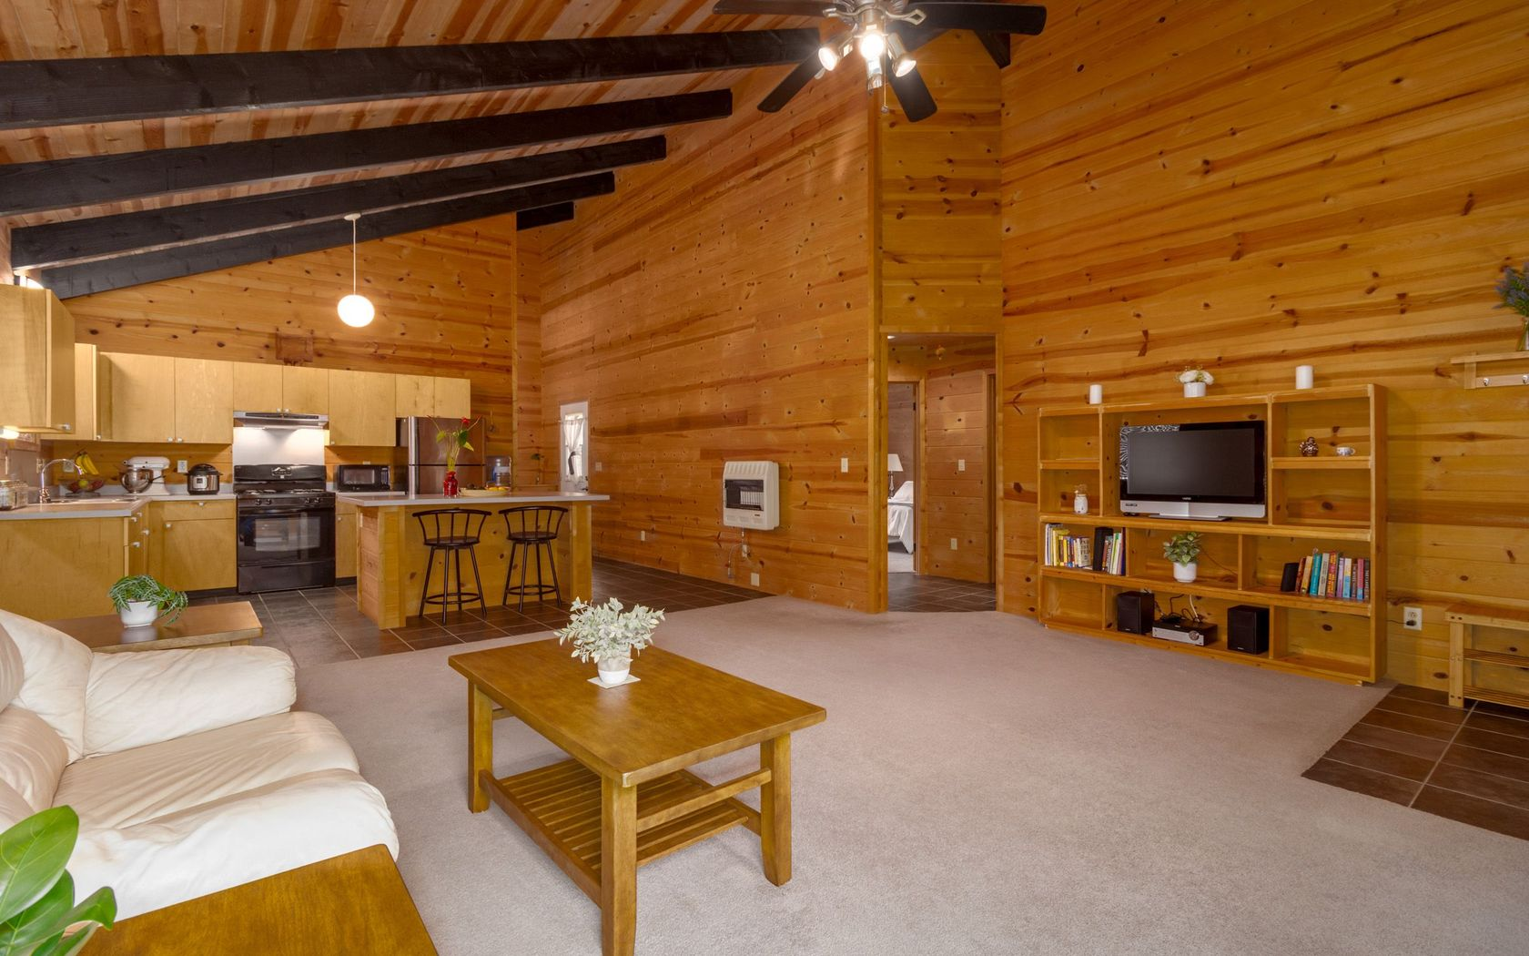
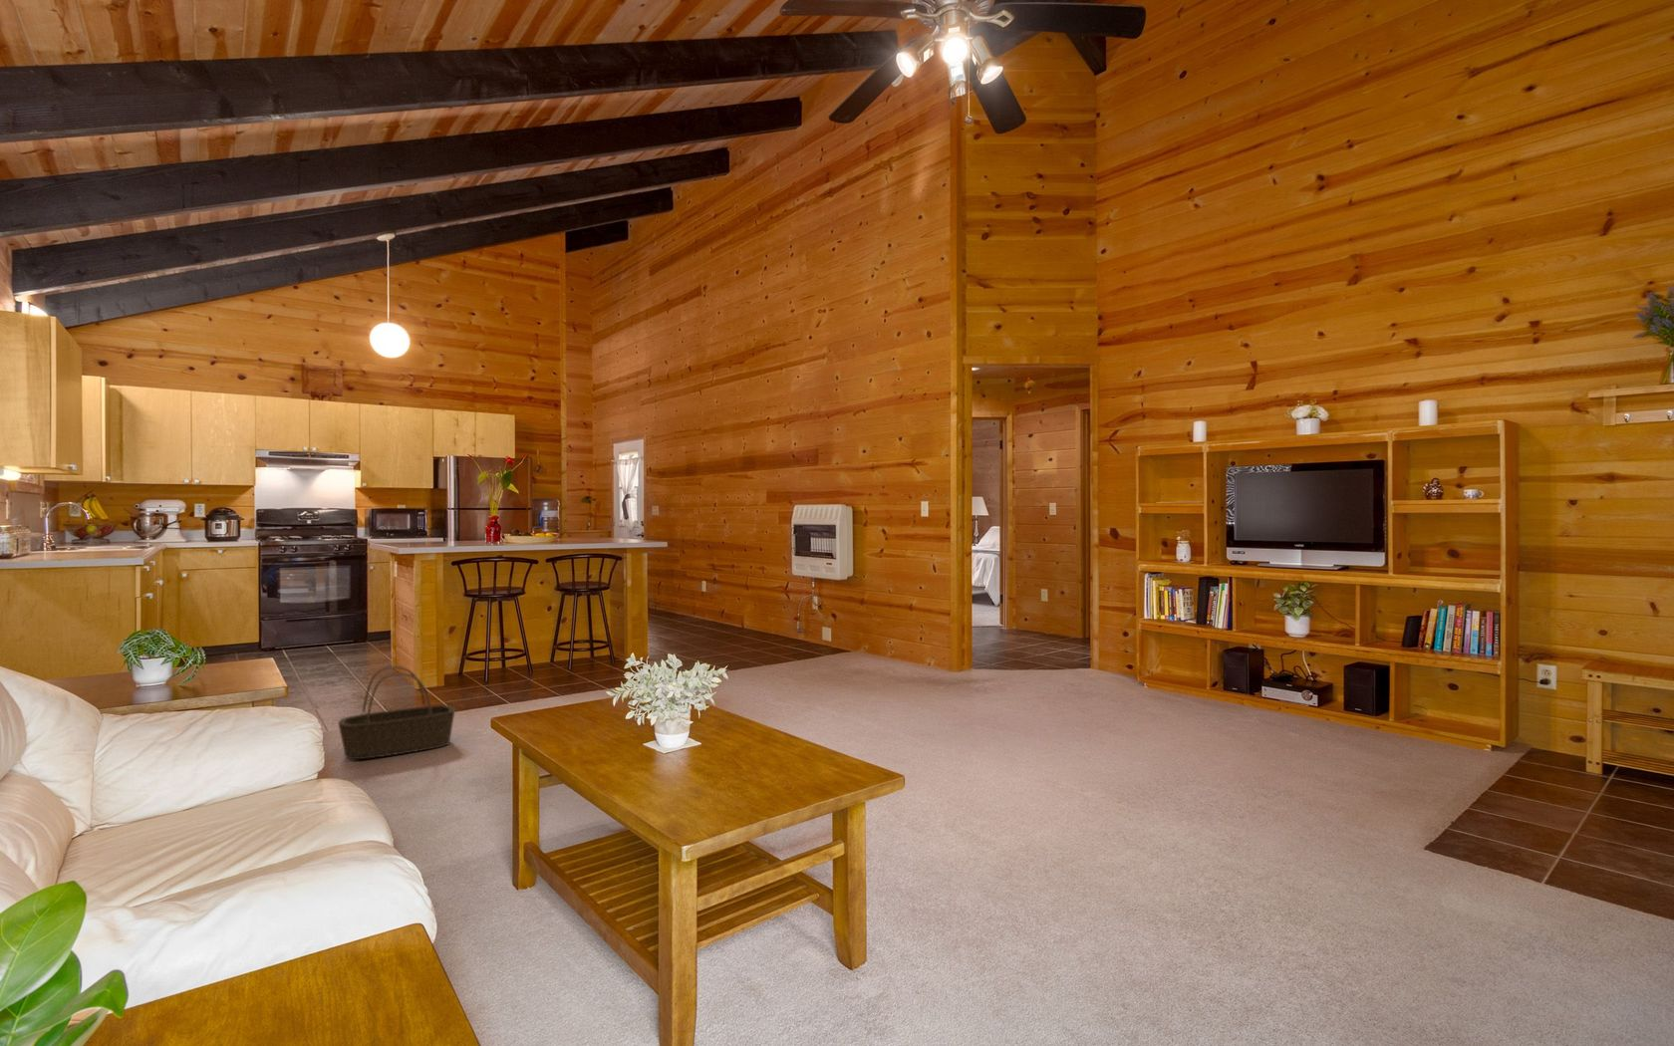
+ basket [336,665,457,762]
